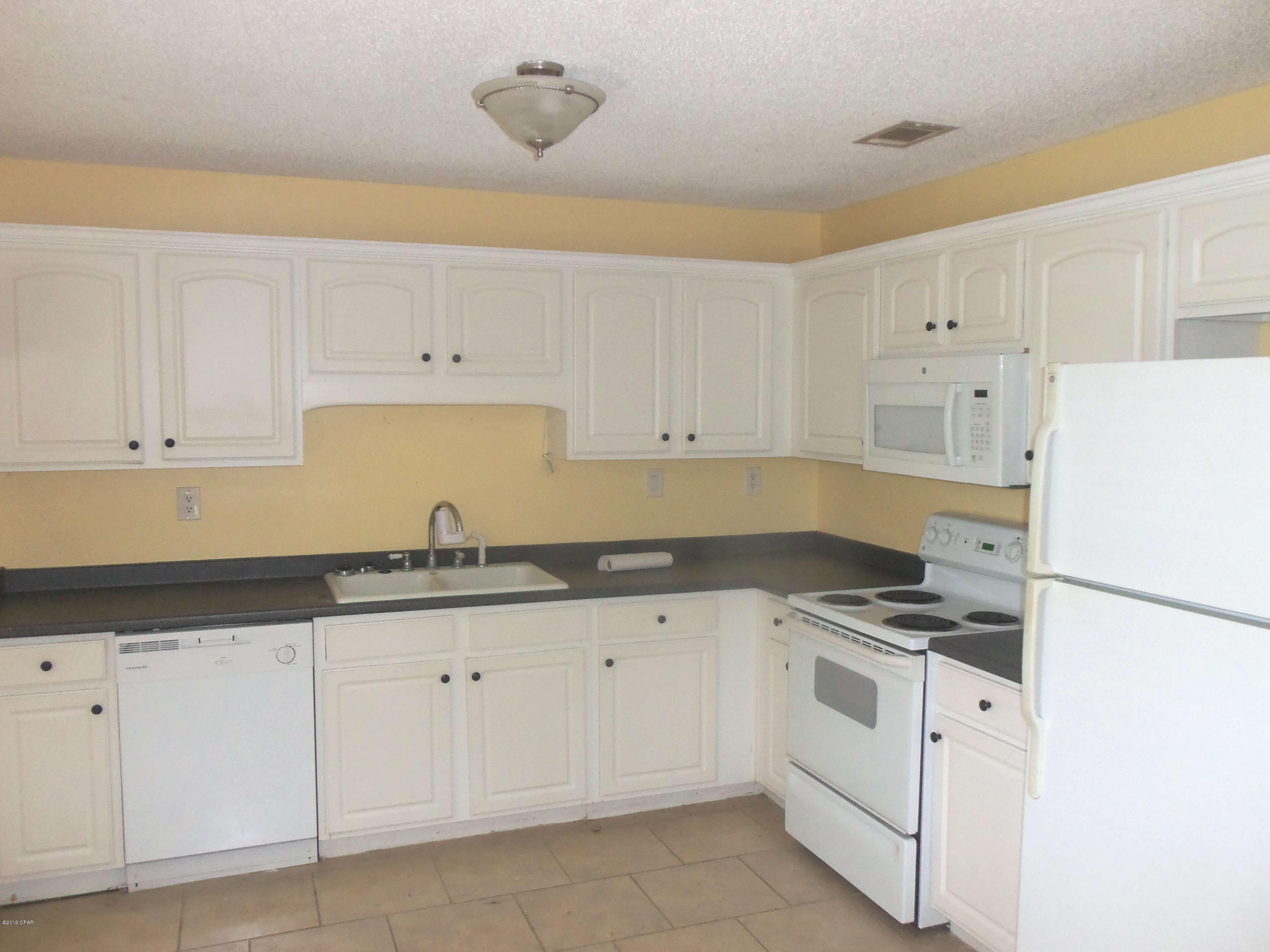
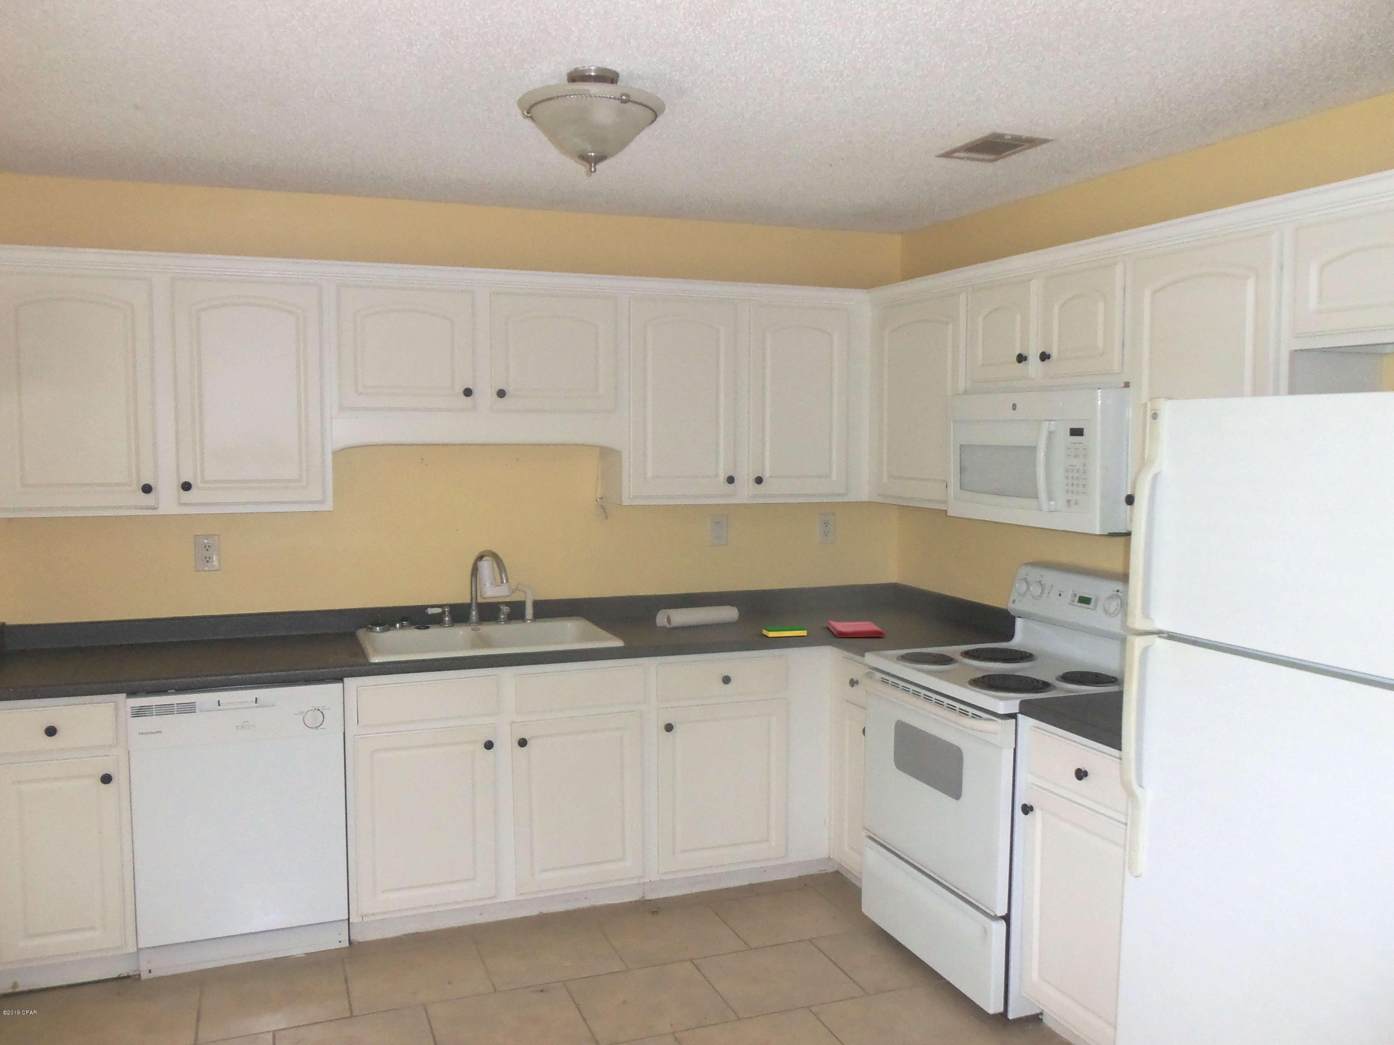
+ dish towel [827,620,886,638]
+ dish sponge [762,626,807,638]
